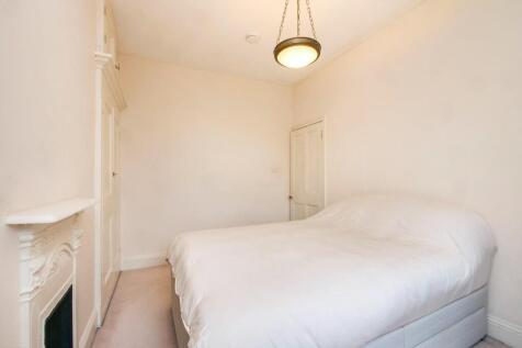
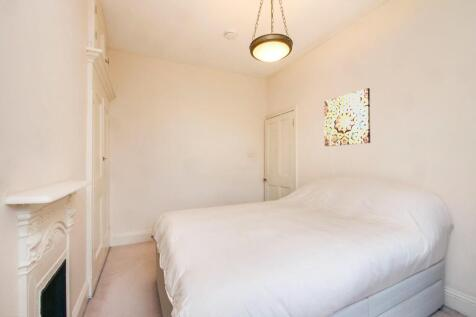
+ wall art [323,87,371,147]
